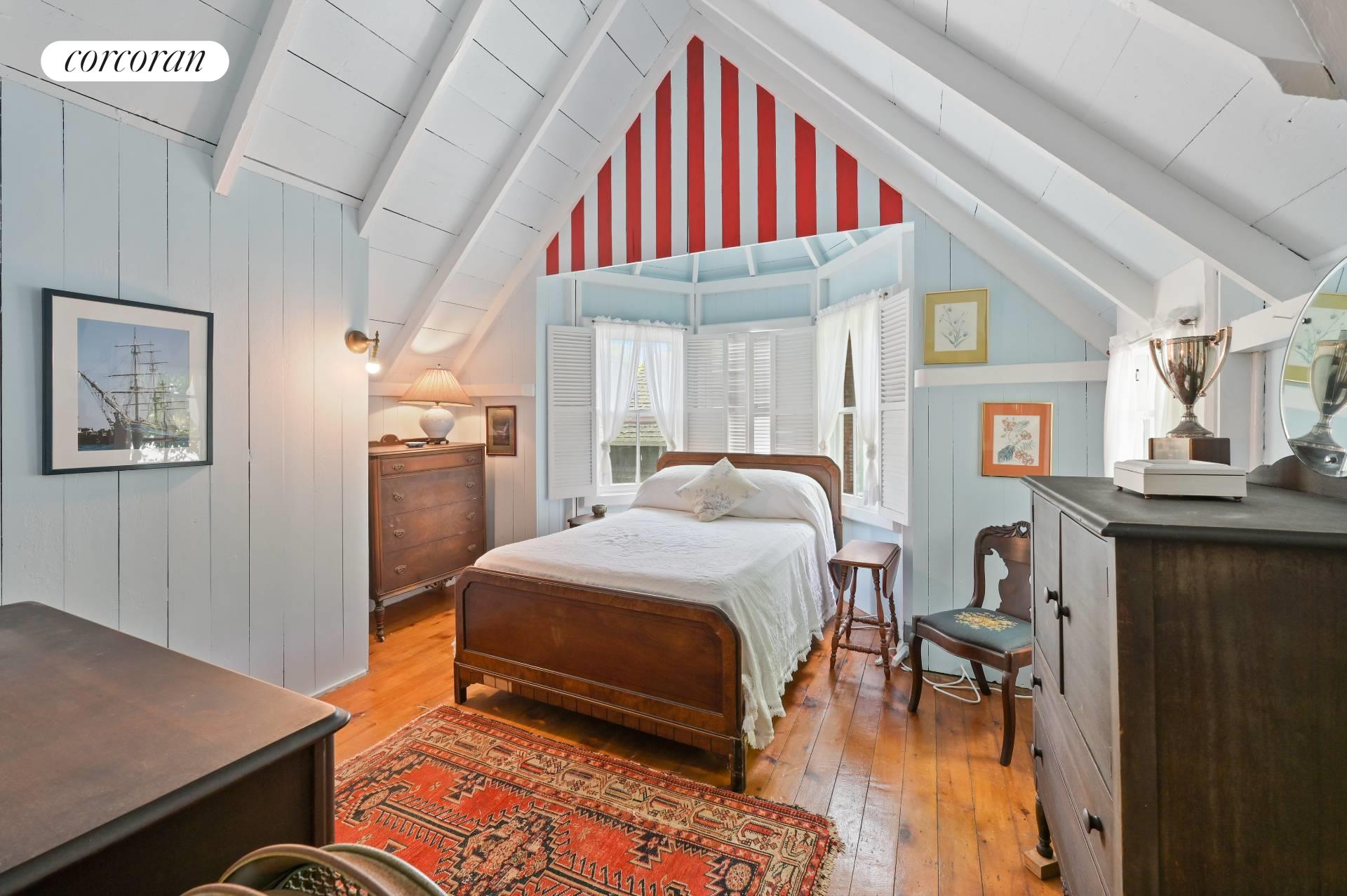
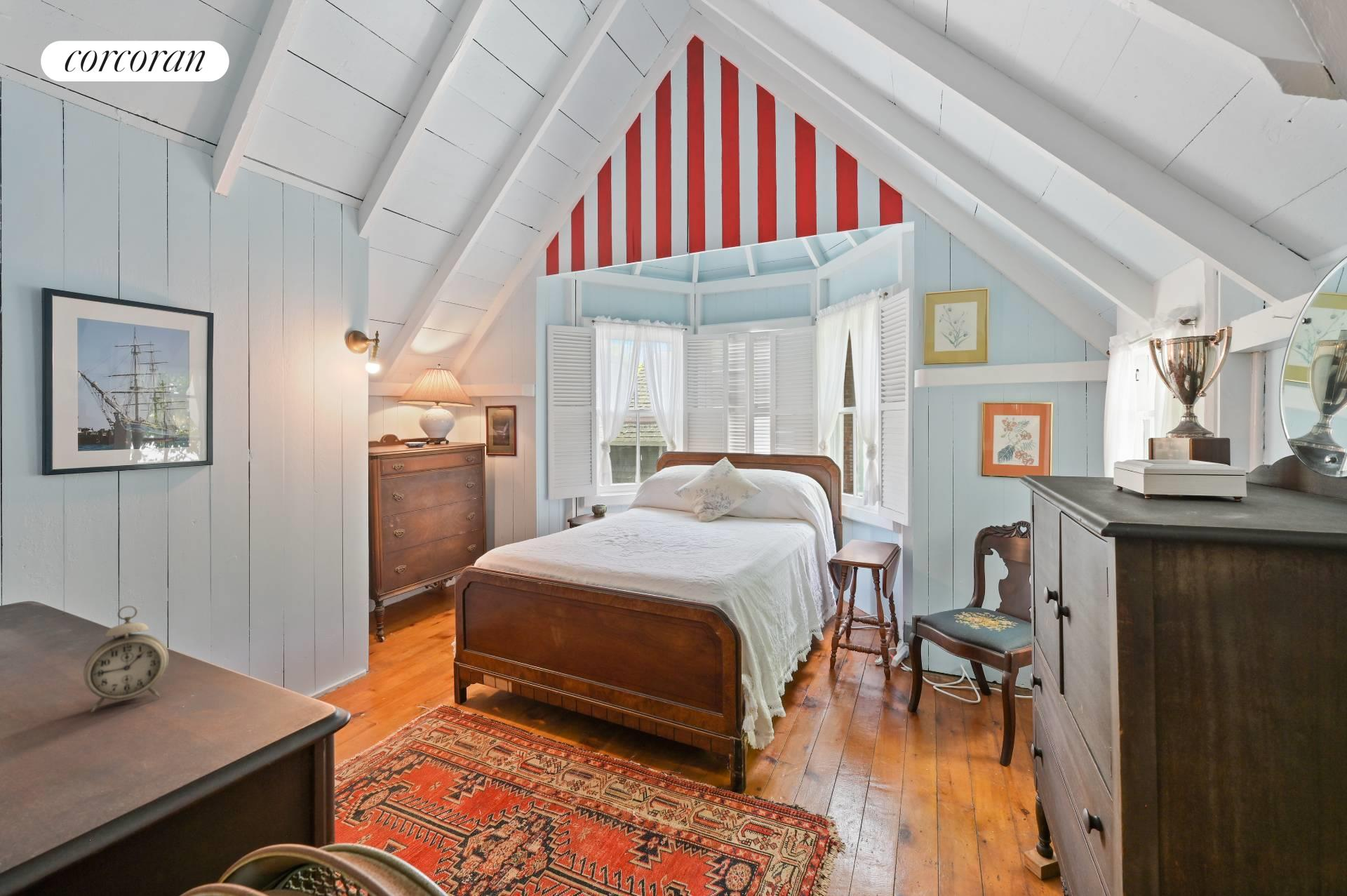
+ alarm clock [83,605,170,713]
